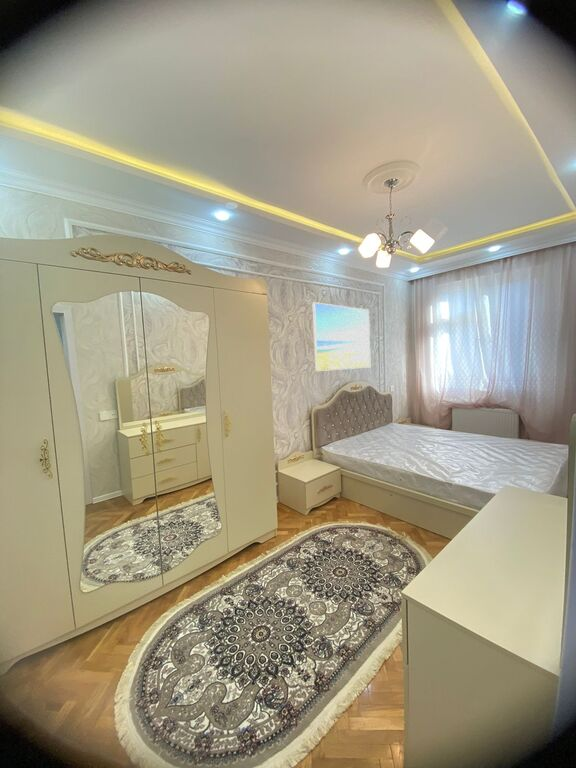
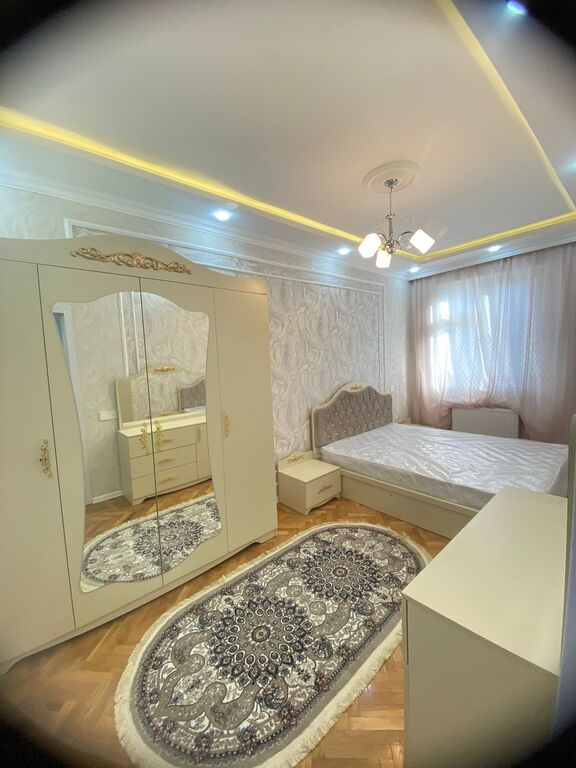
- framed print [311,301,371,372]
